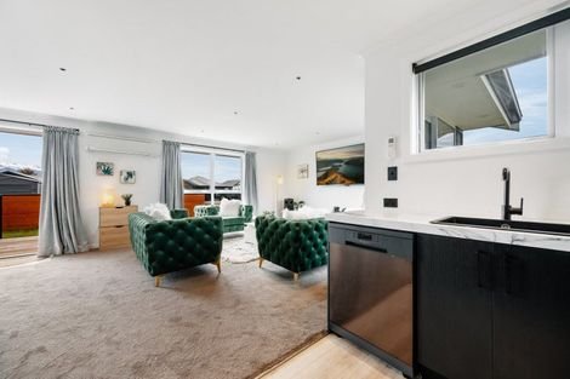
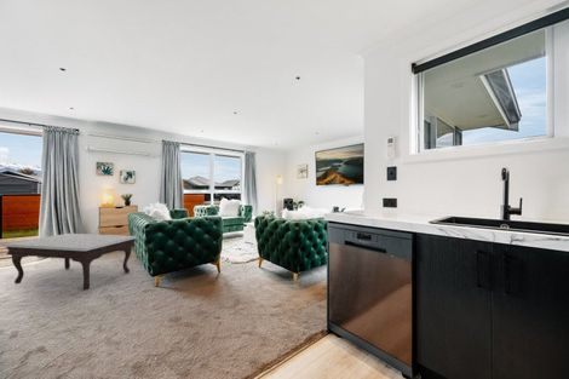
+ coffee table [0,232,138,292]
